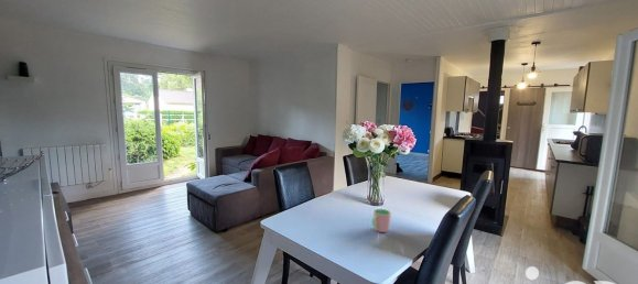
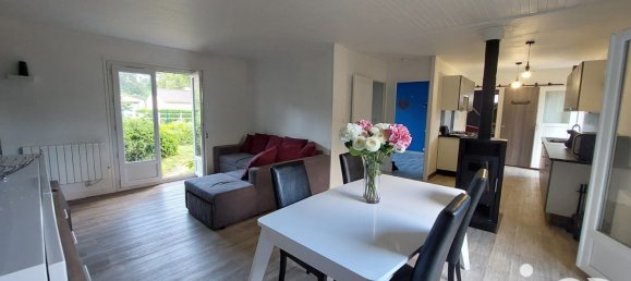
- cup [371,208,392,233]
